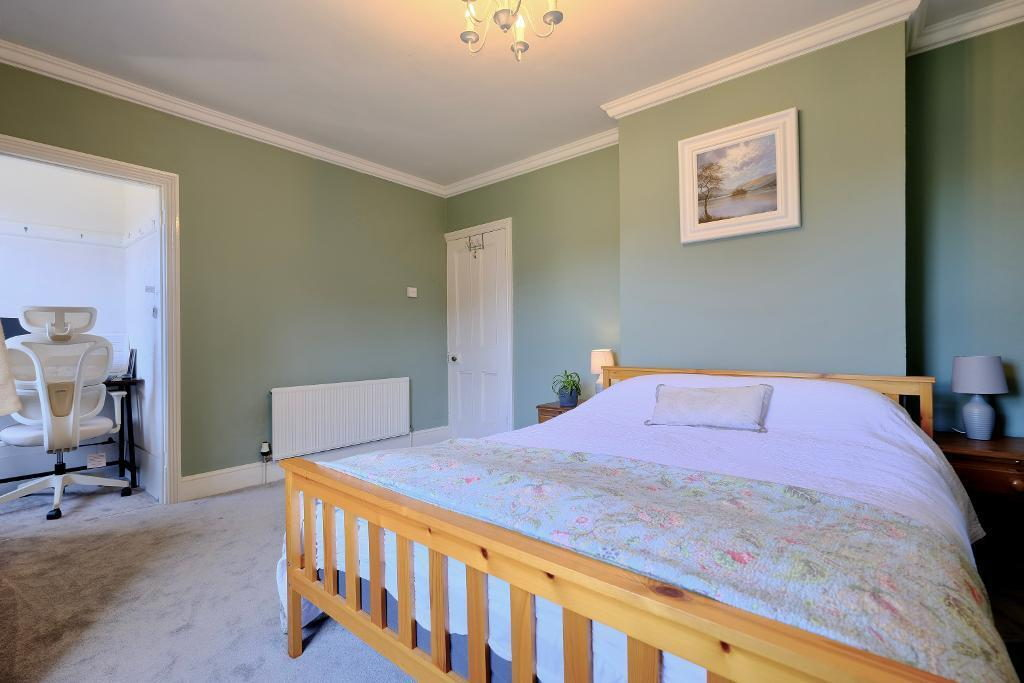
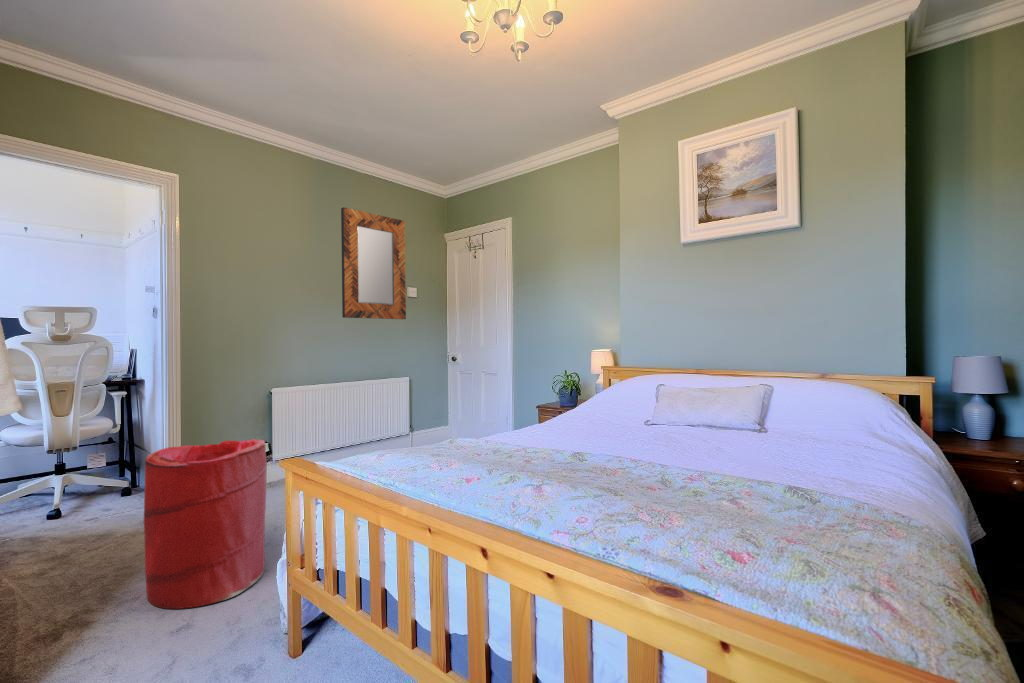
+ laundry hamper [143,438,268,610]
+ home mirror [340,207,407,320]
